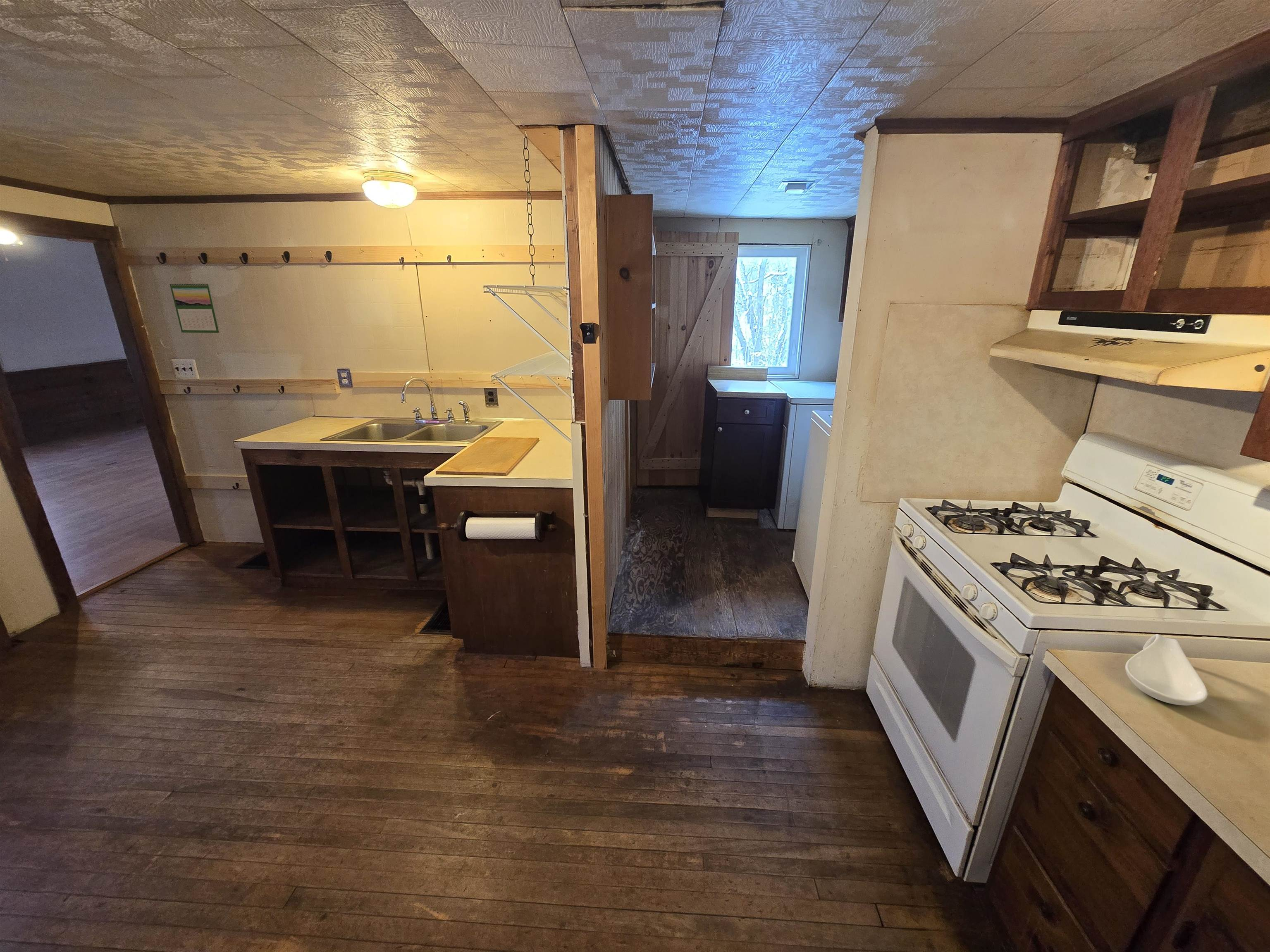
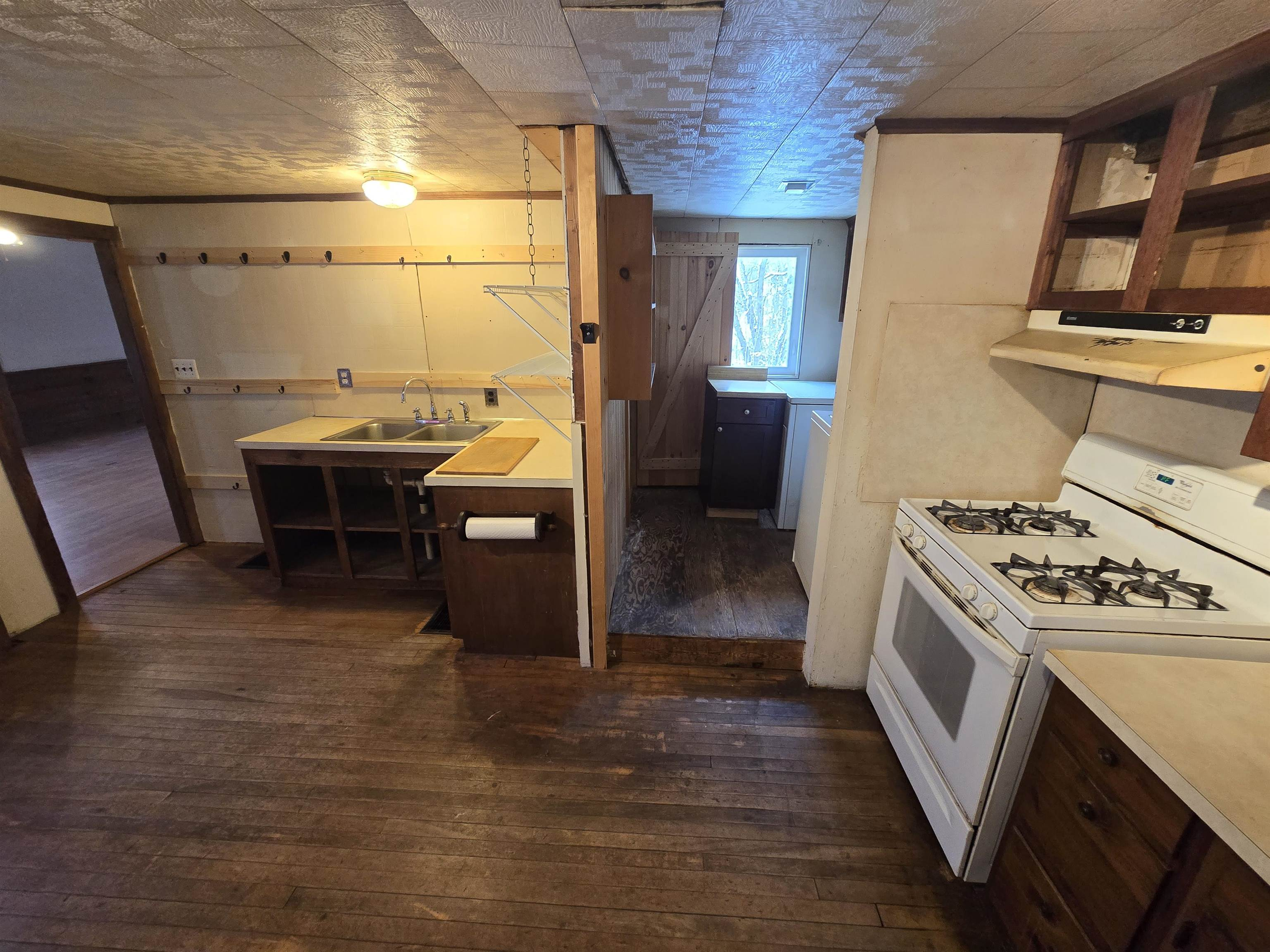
- spoon rest [1125,634,1208,706]
- calendar [169,281,220,333]
